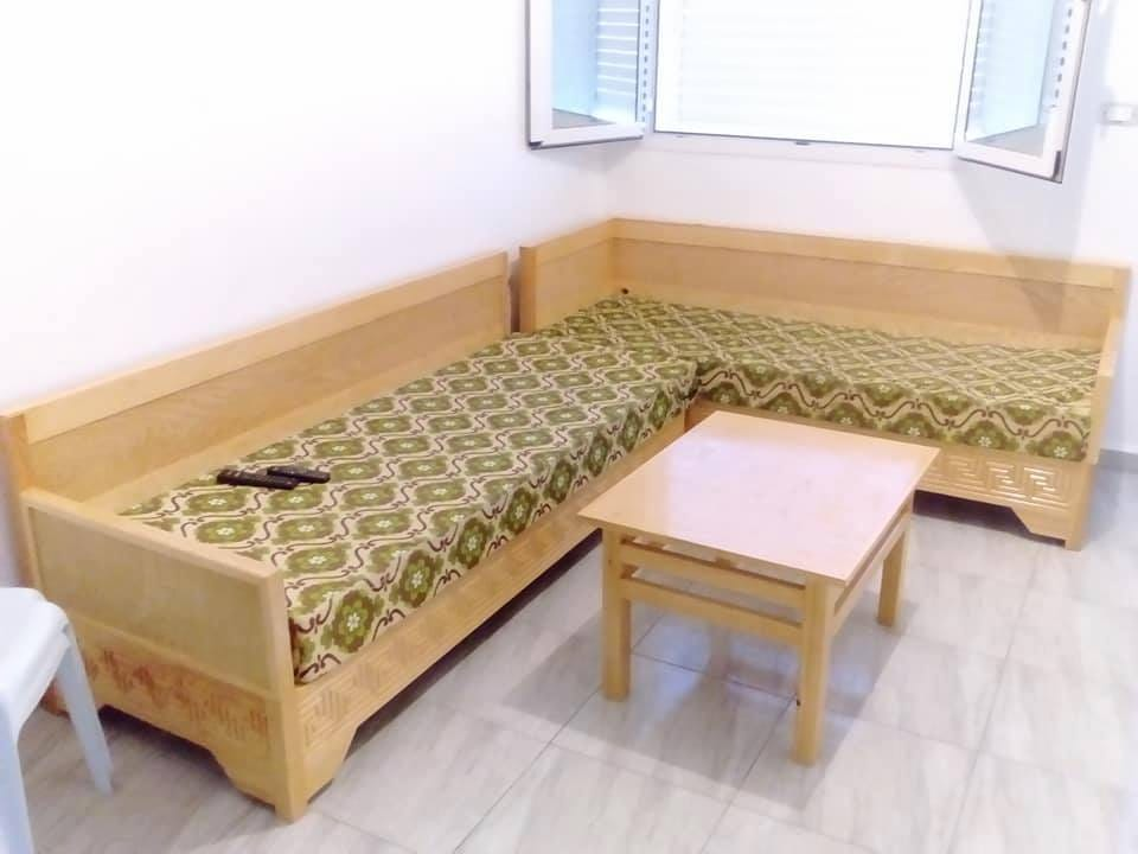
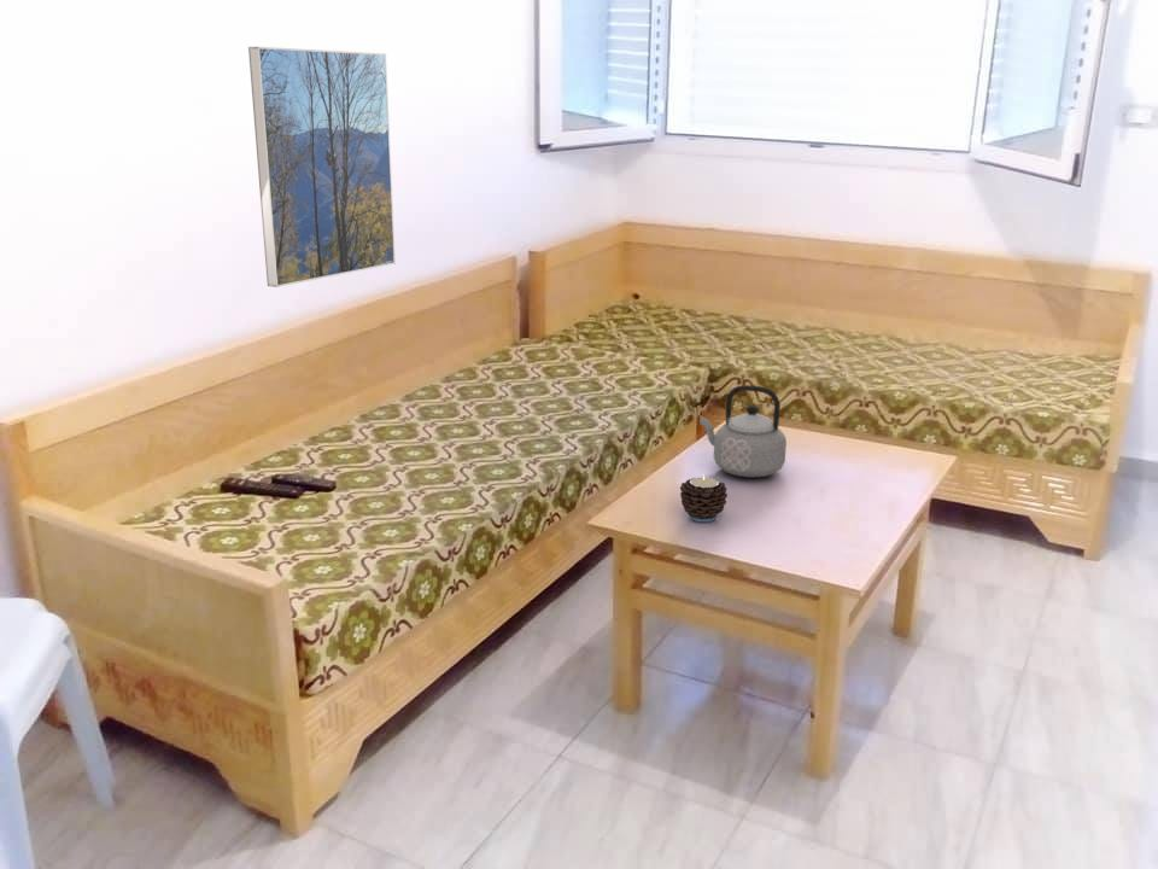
+ teapot [698,384,788,478]
+ candle [679,473,729,523]
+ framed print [247,46,397,288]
